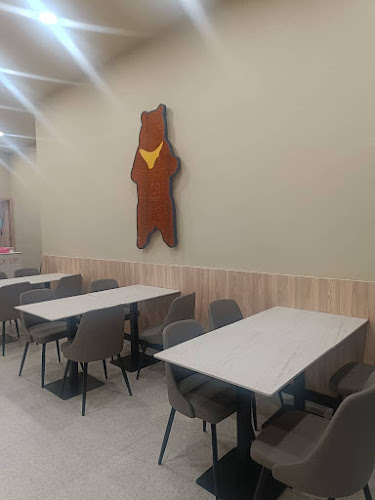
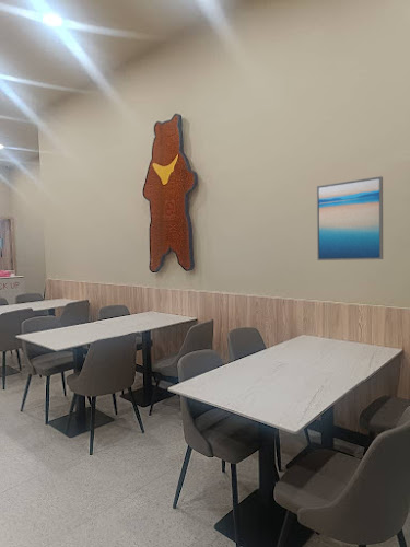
+ wall art [316,175,384,261]
